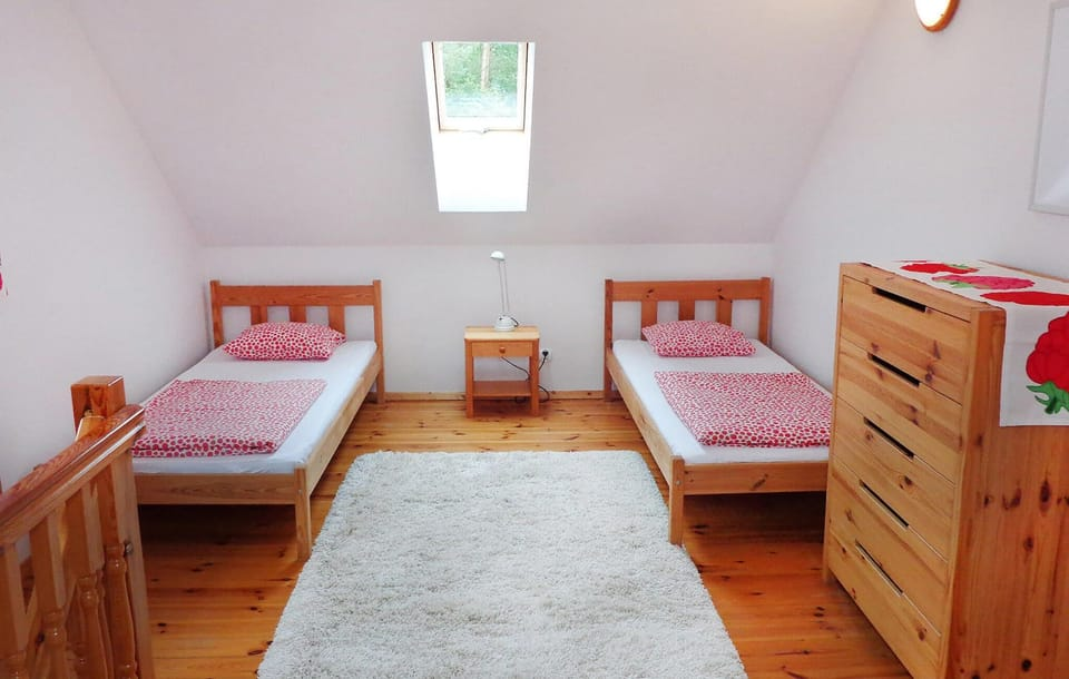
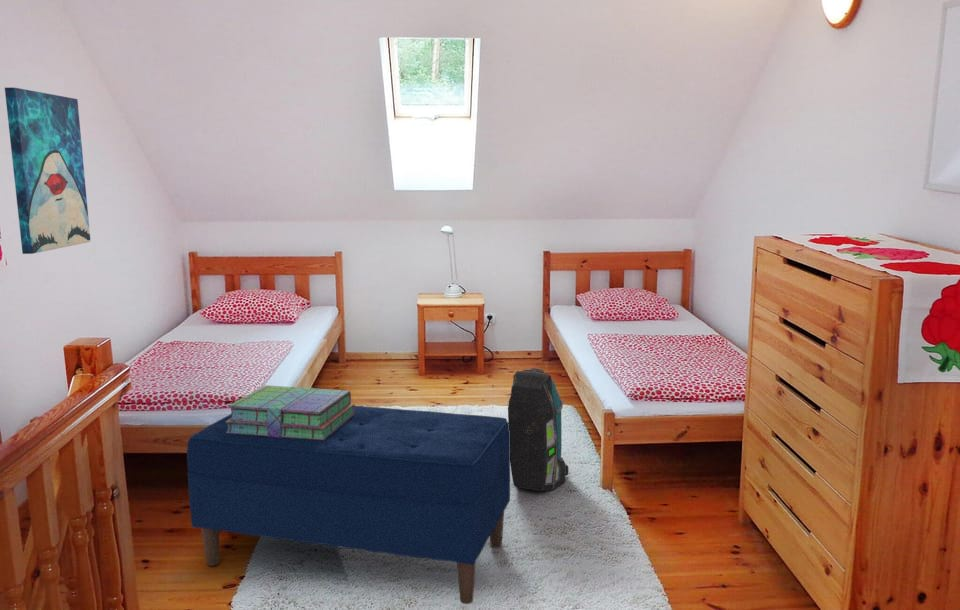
+ stack of books [225,384,356,440]
+ bench [186,405,511,605]
+ backpack [507,367,569,492]
+ wall art [4,87,92,255]
